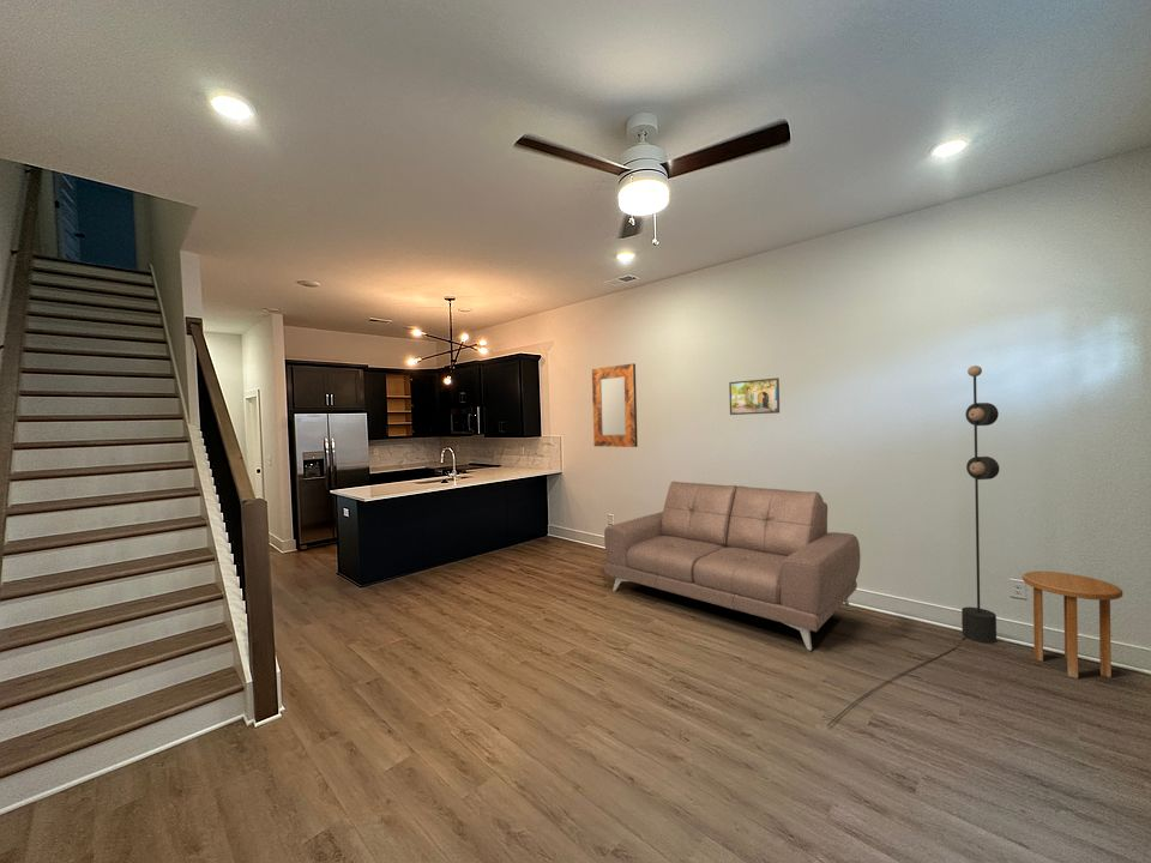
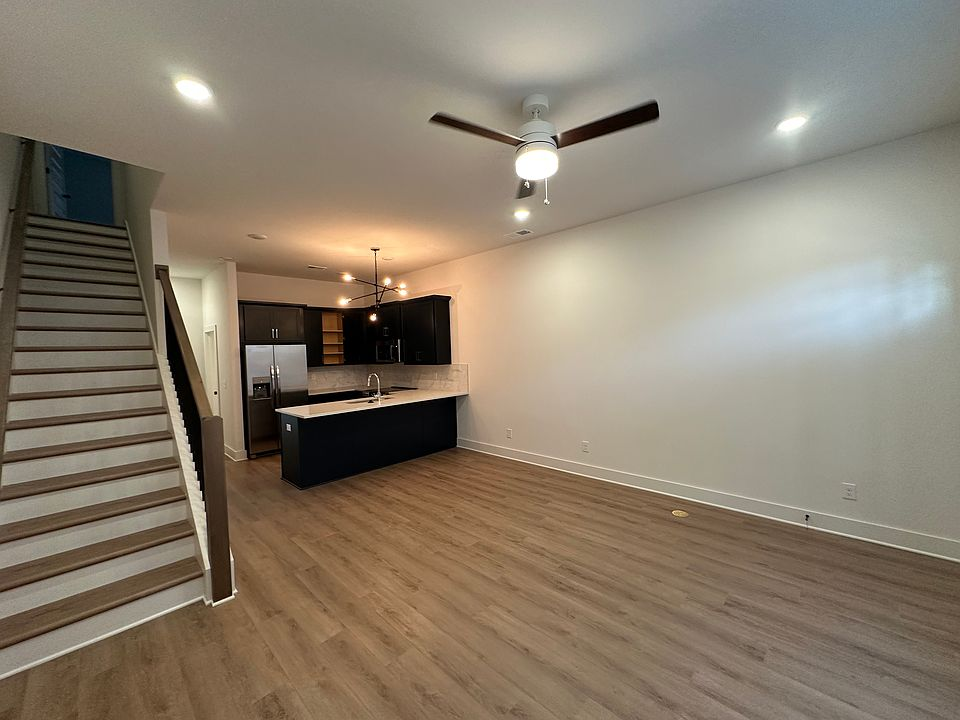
- sofa [603,479,861,652]
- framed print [728,376,781,416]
- floor lamp [826,364,1000,728]
- home mirror [591,362,639,448]
- side table [1022,571,1123,680]
